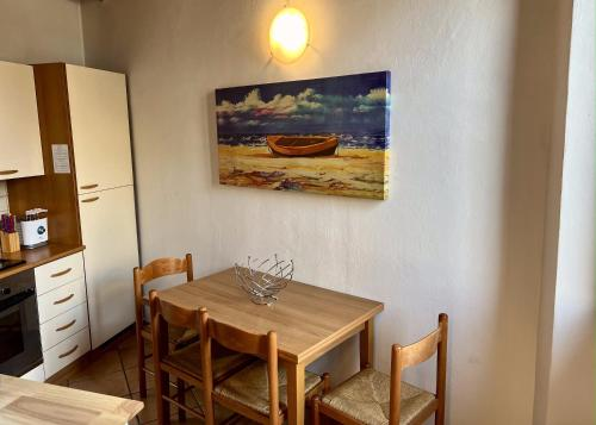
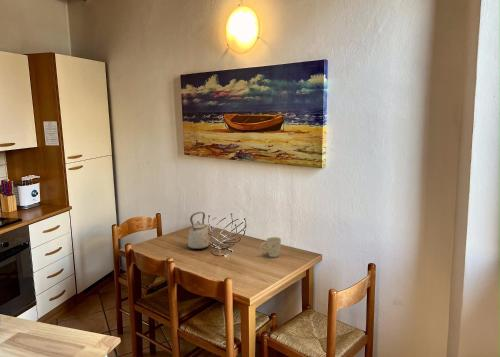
+ mug [259,236,282,258]
+ kettle [187,211,211,250]
